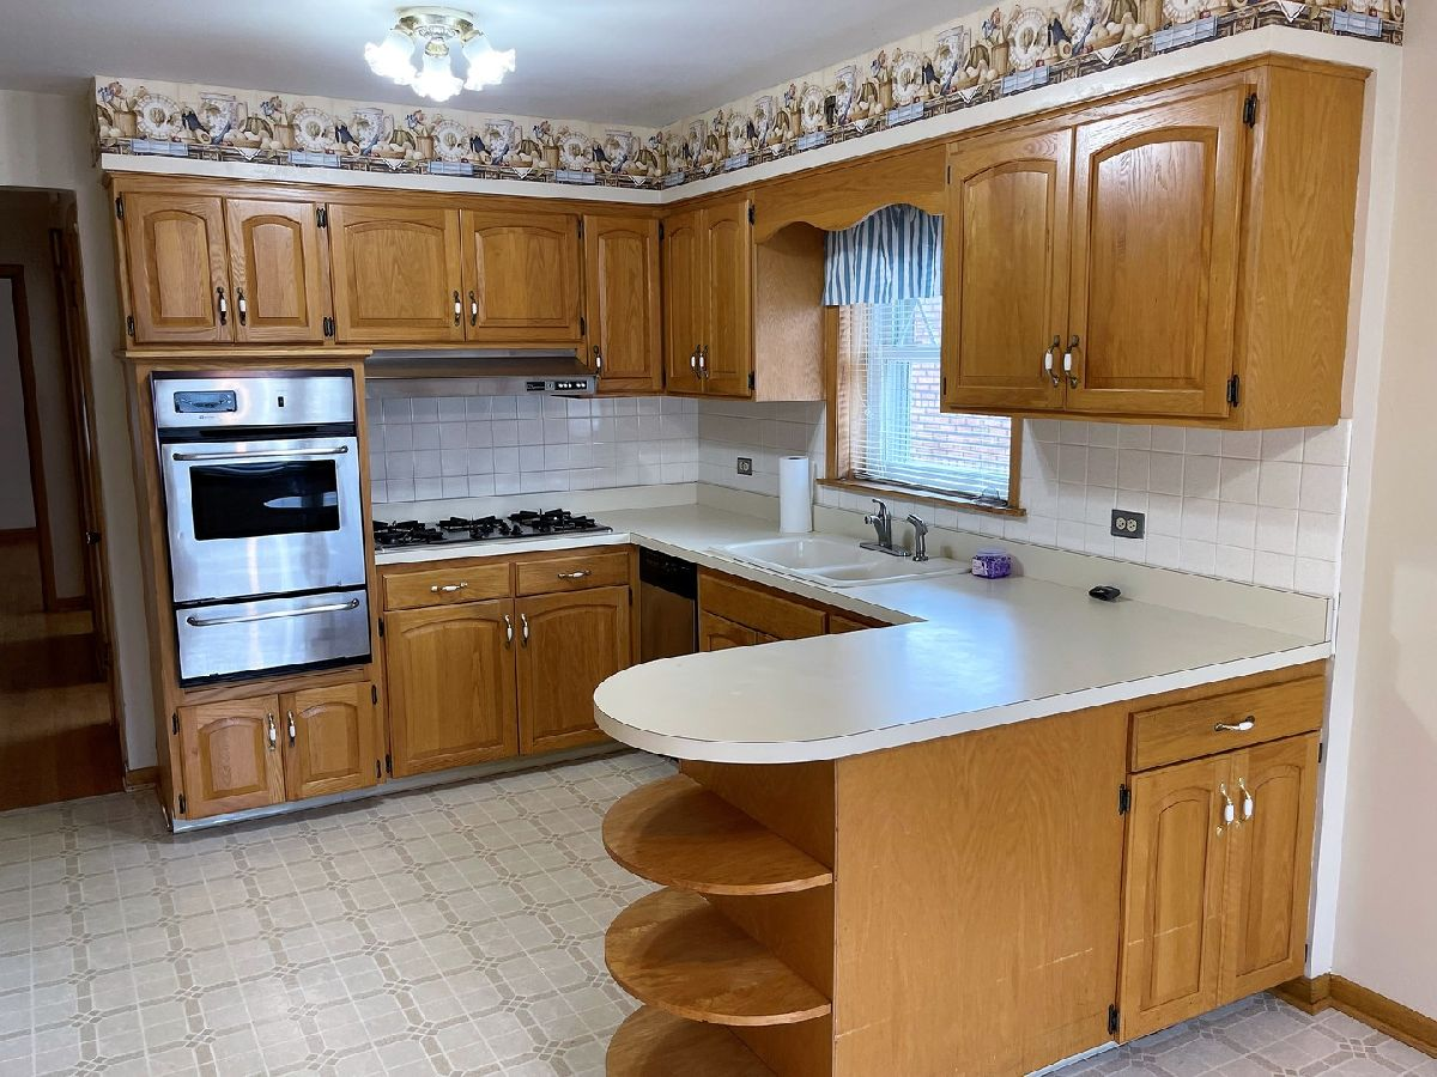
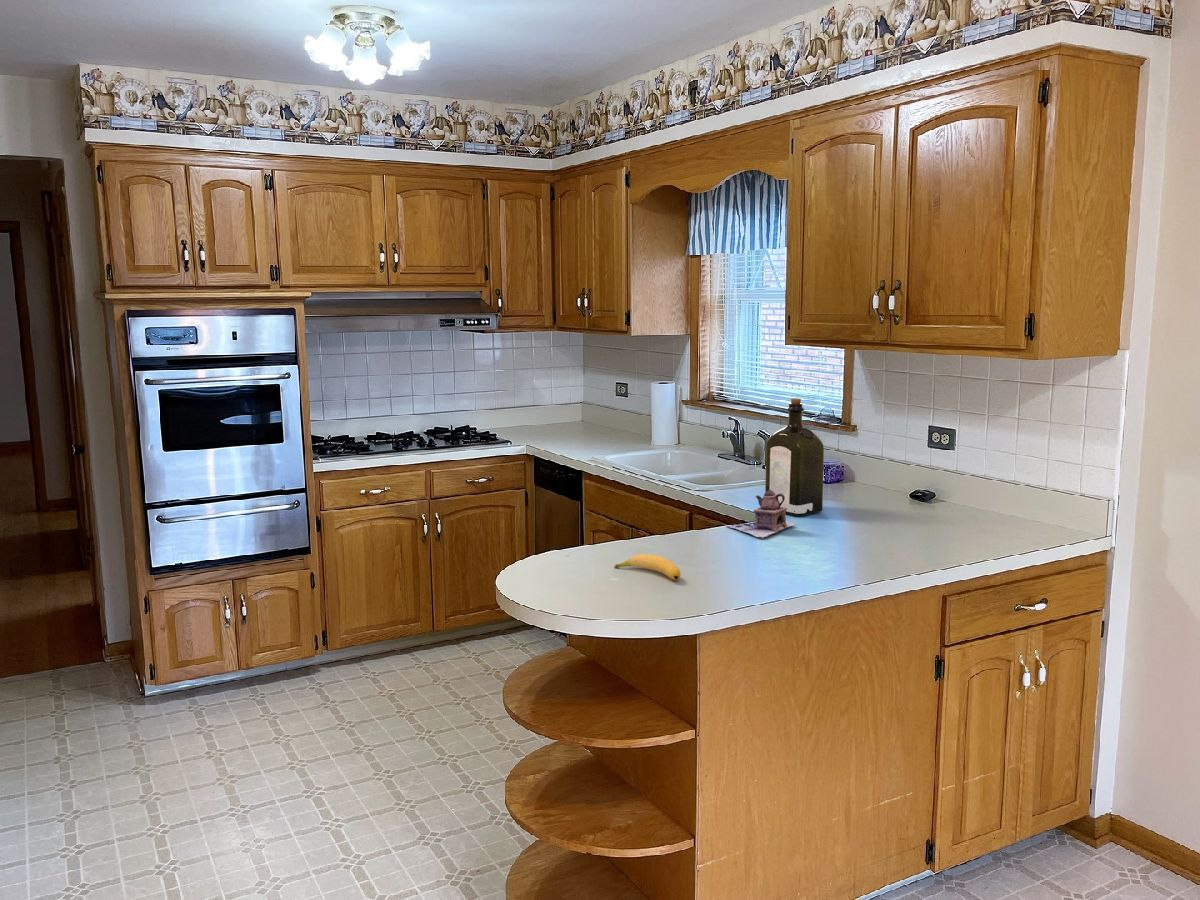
+ teapot [725,490,796,540]
+ banana [613,553,682,581]
+ liquor [764,397,825,517]
